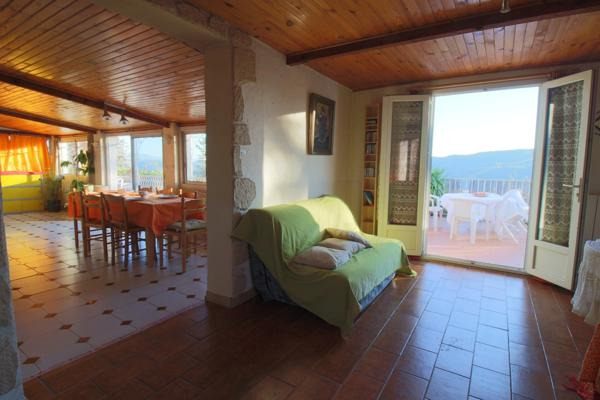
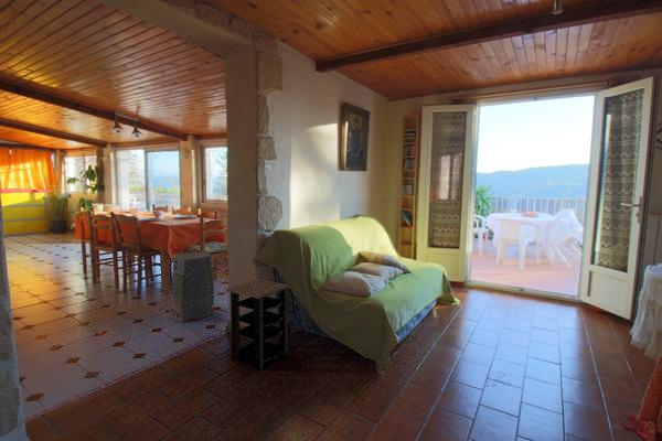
+ air purifier [168,250,215,323]
+ side table [225,278,290,372]
